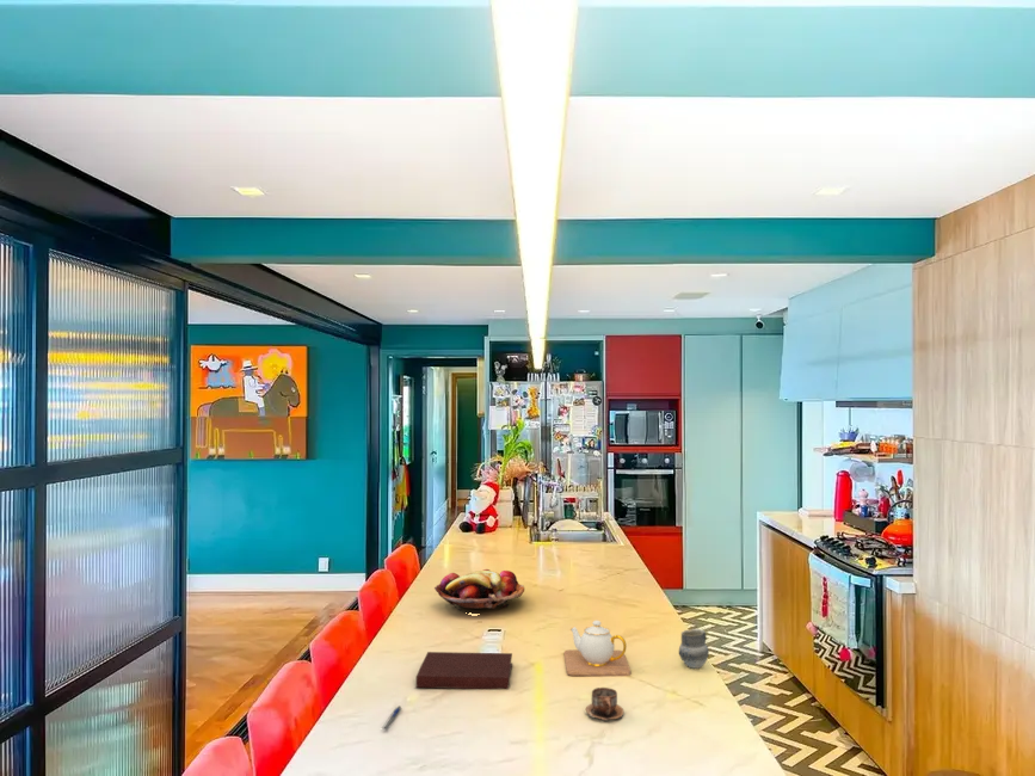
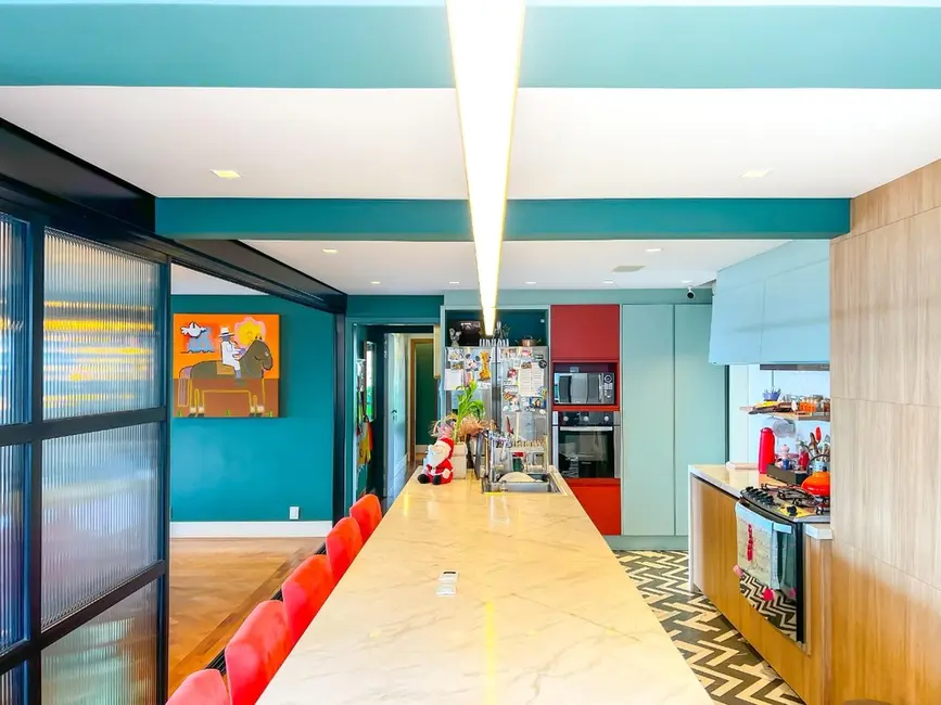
- cup [585,686,624,722]
- fruit basket [433,568,525,612]
- cup [678,628,710,670]
- teapot [563,620,632,677]
- notebook [414,651,513,690]
- pen [382,704,403,731]
